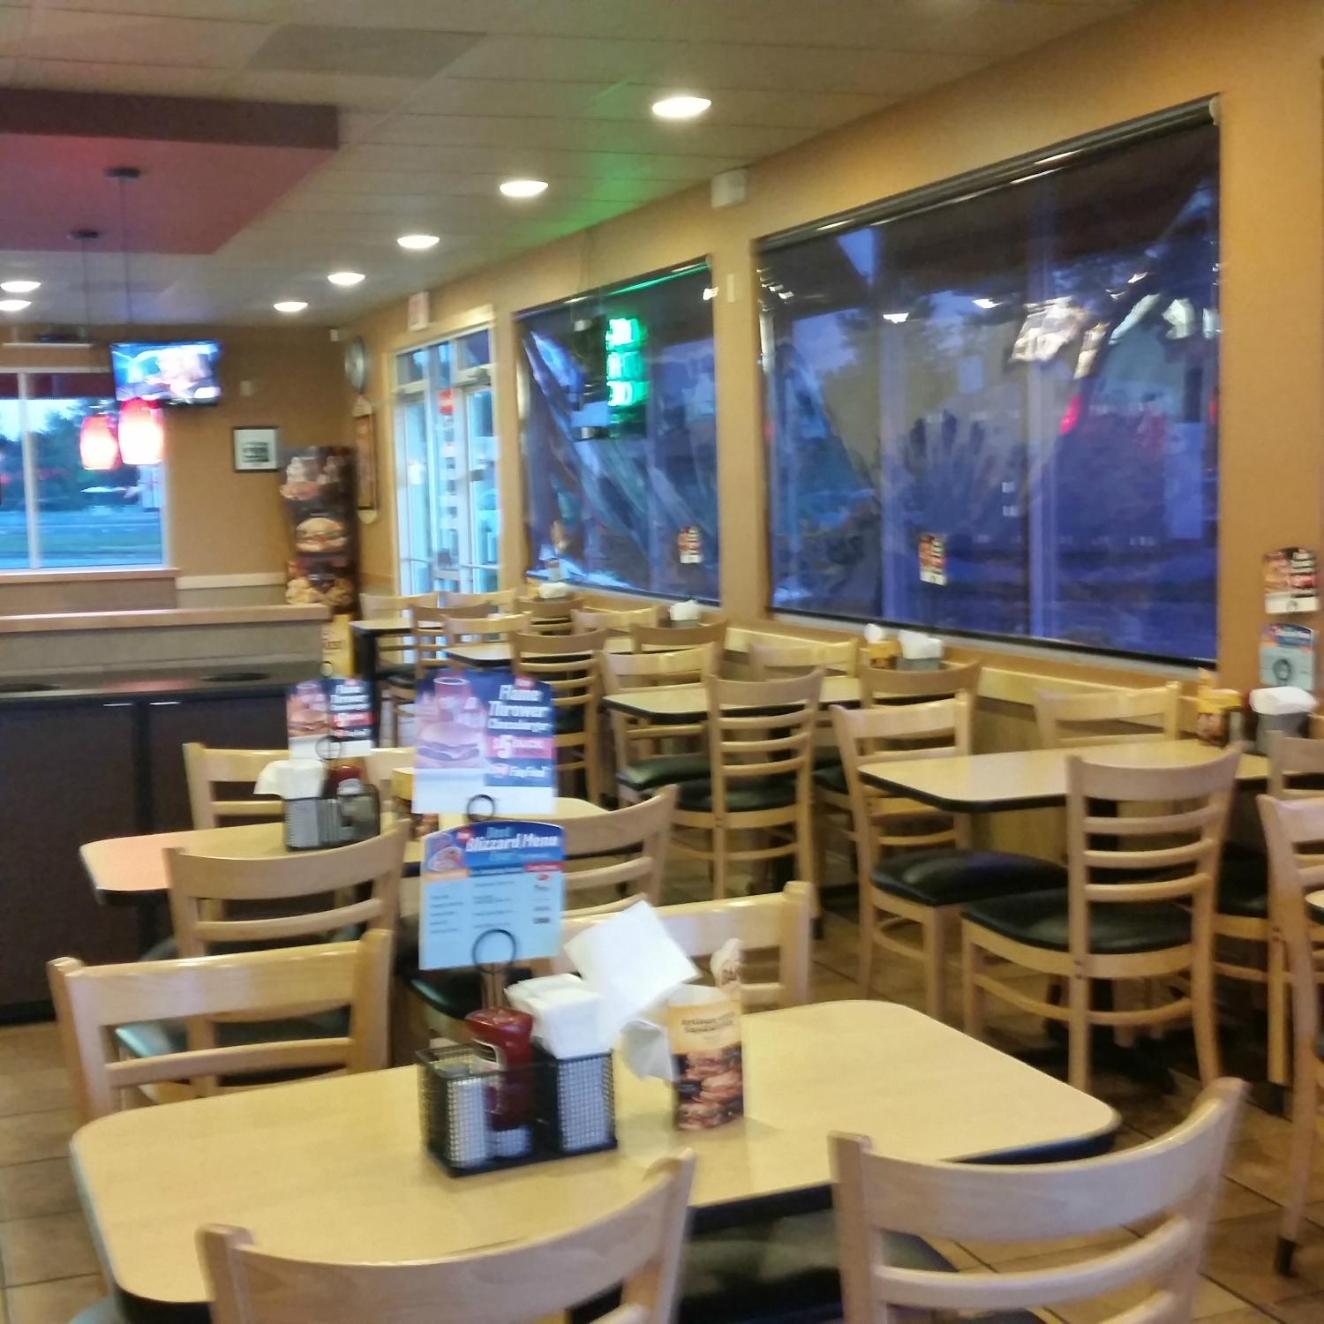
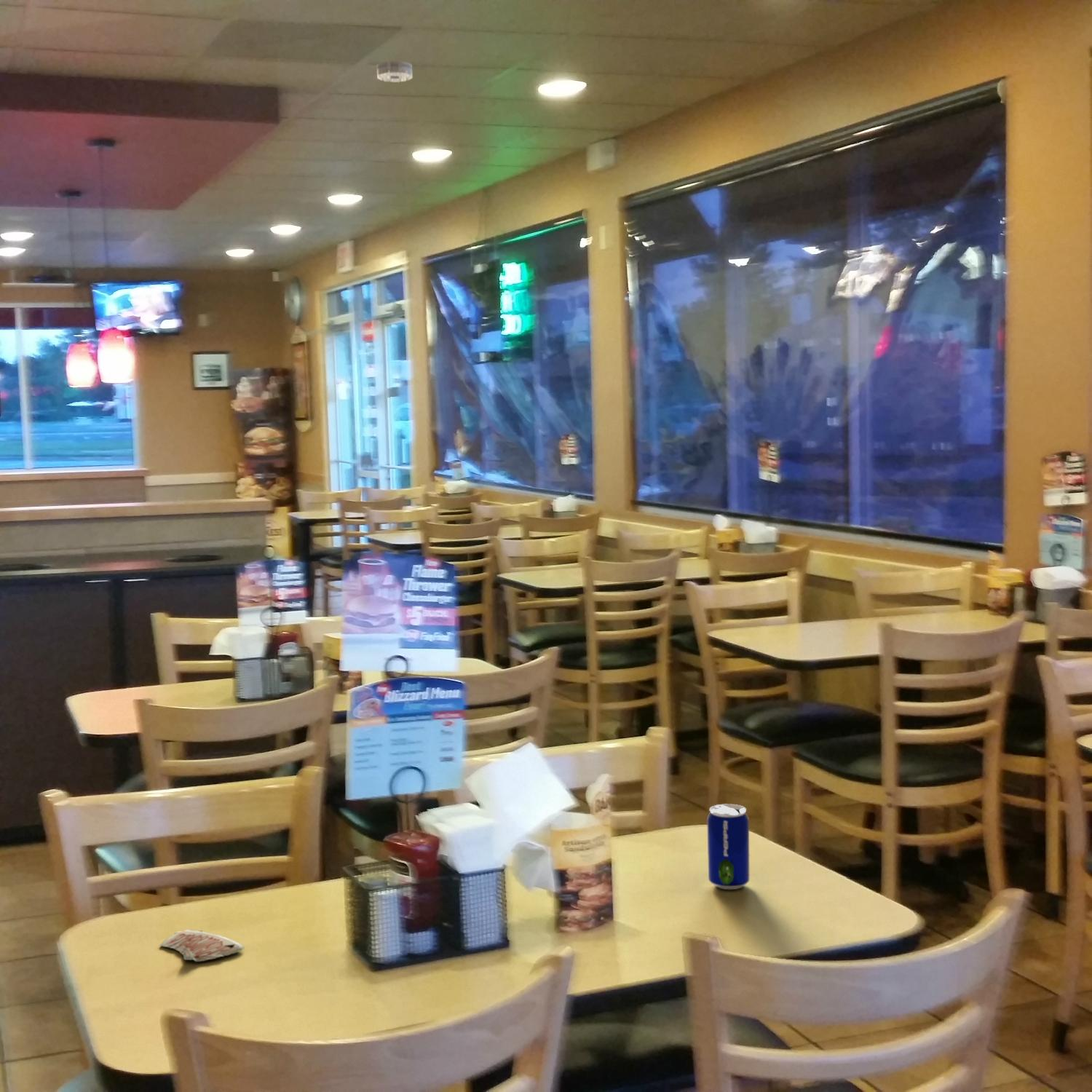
+ paper cup [159,929,245,962]
+ beer can [706,804,750,890]
+ smoke detector [376,60,413,82]
